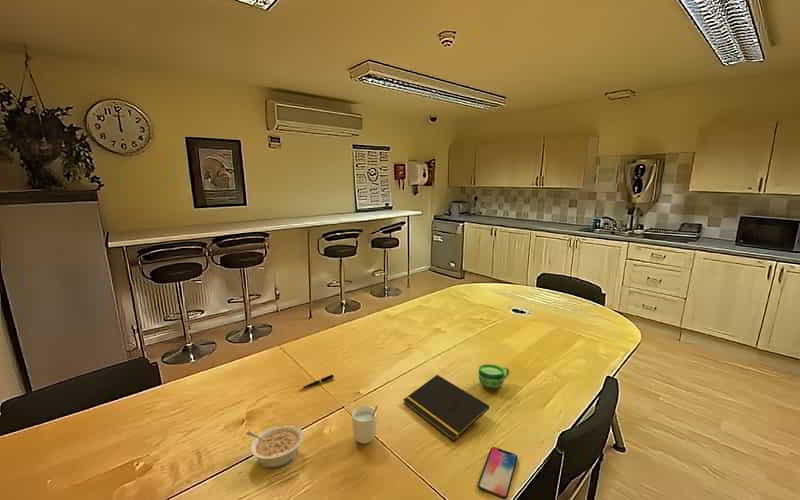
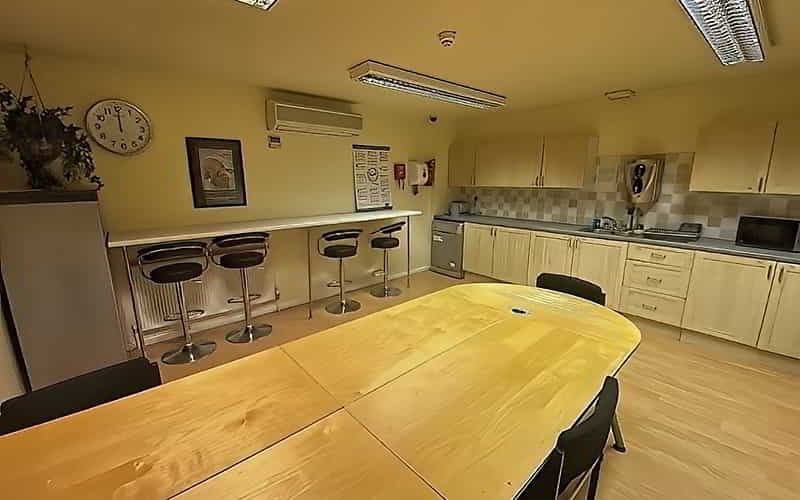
- smartphone [477,446,519,500]
- notepad [402,374,490,442]
- cup [478,363,510,391]
- legume [245,424,305,469]
- pen [298,373,335,391]
- cup [351,405,379,445]
